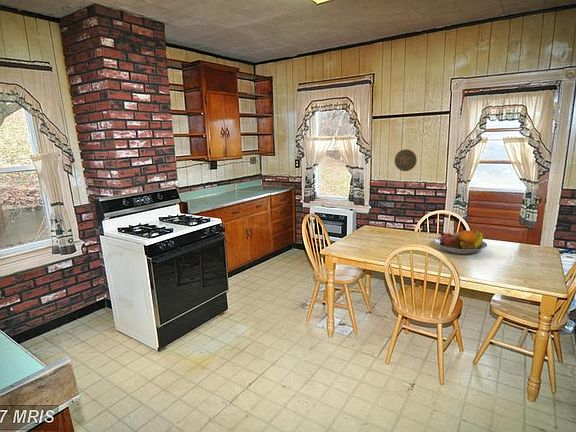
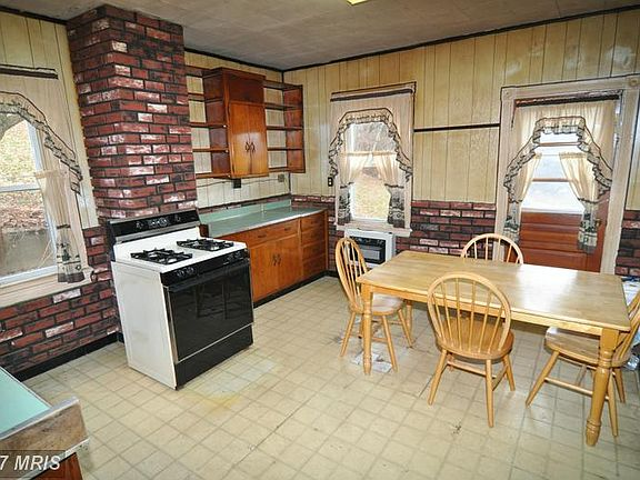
- fruit bowl [433,229,489,255]
- decorative plate [394,148,418,172]
